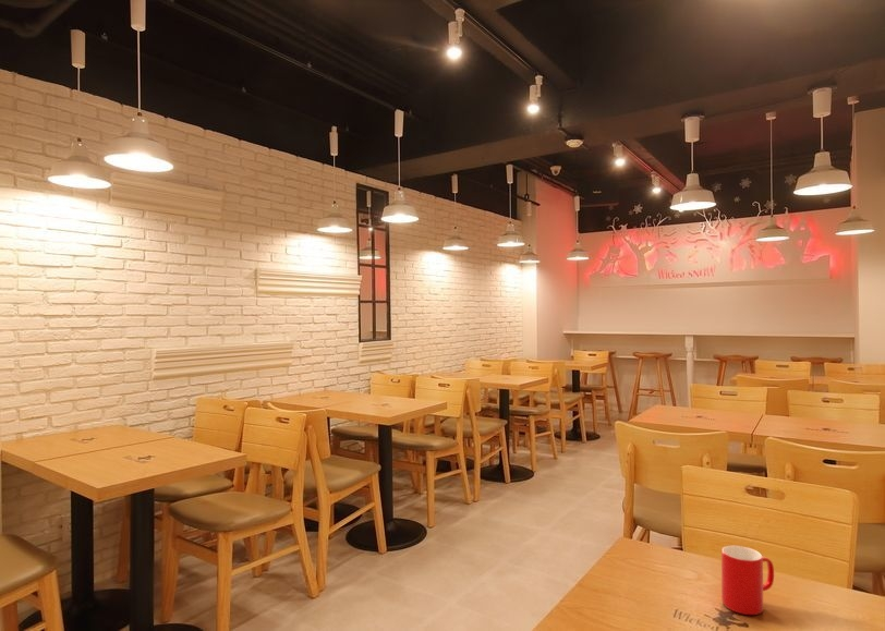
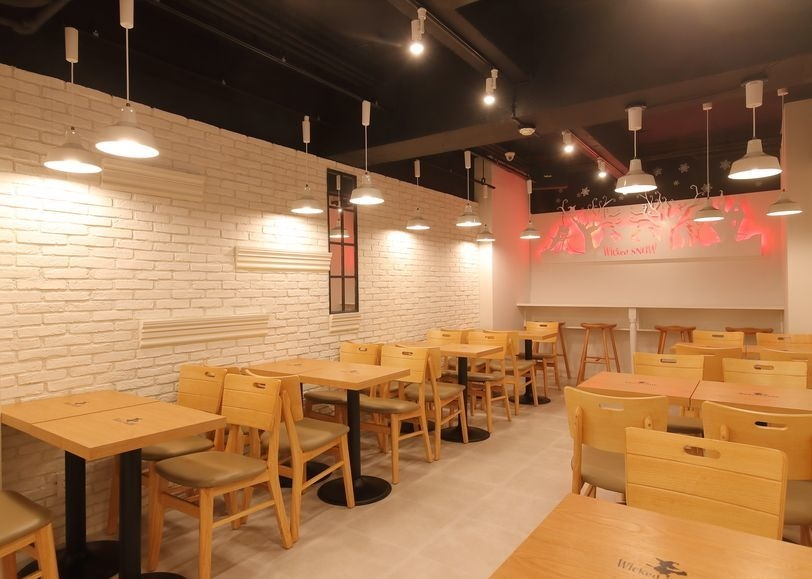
- cup [720,545,775,616]
